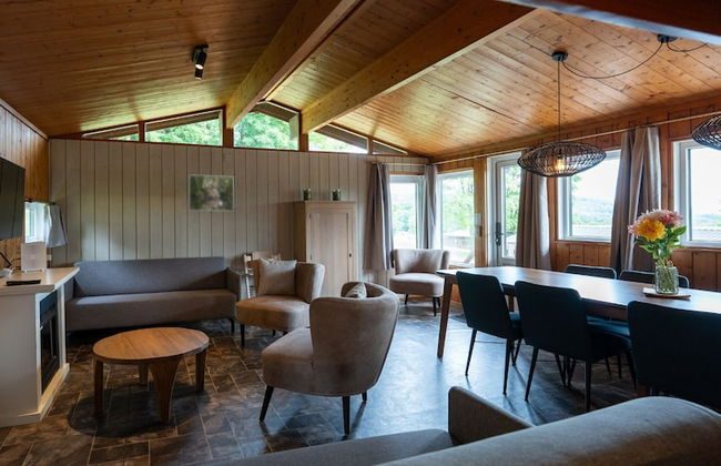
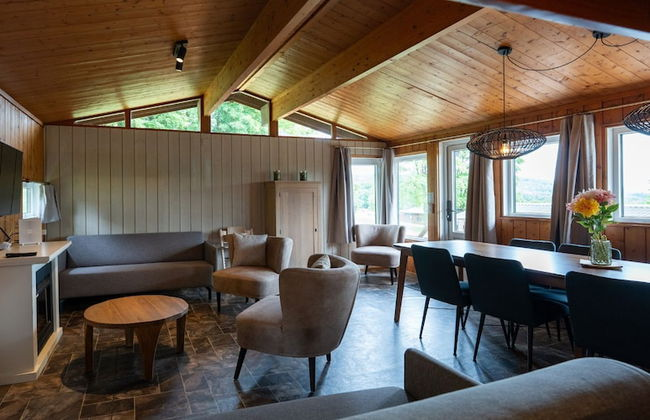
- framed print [187,173,235,212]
